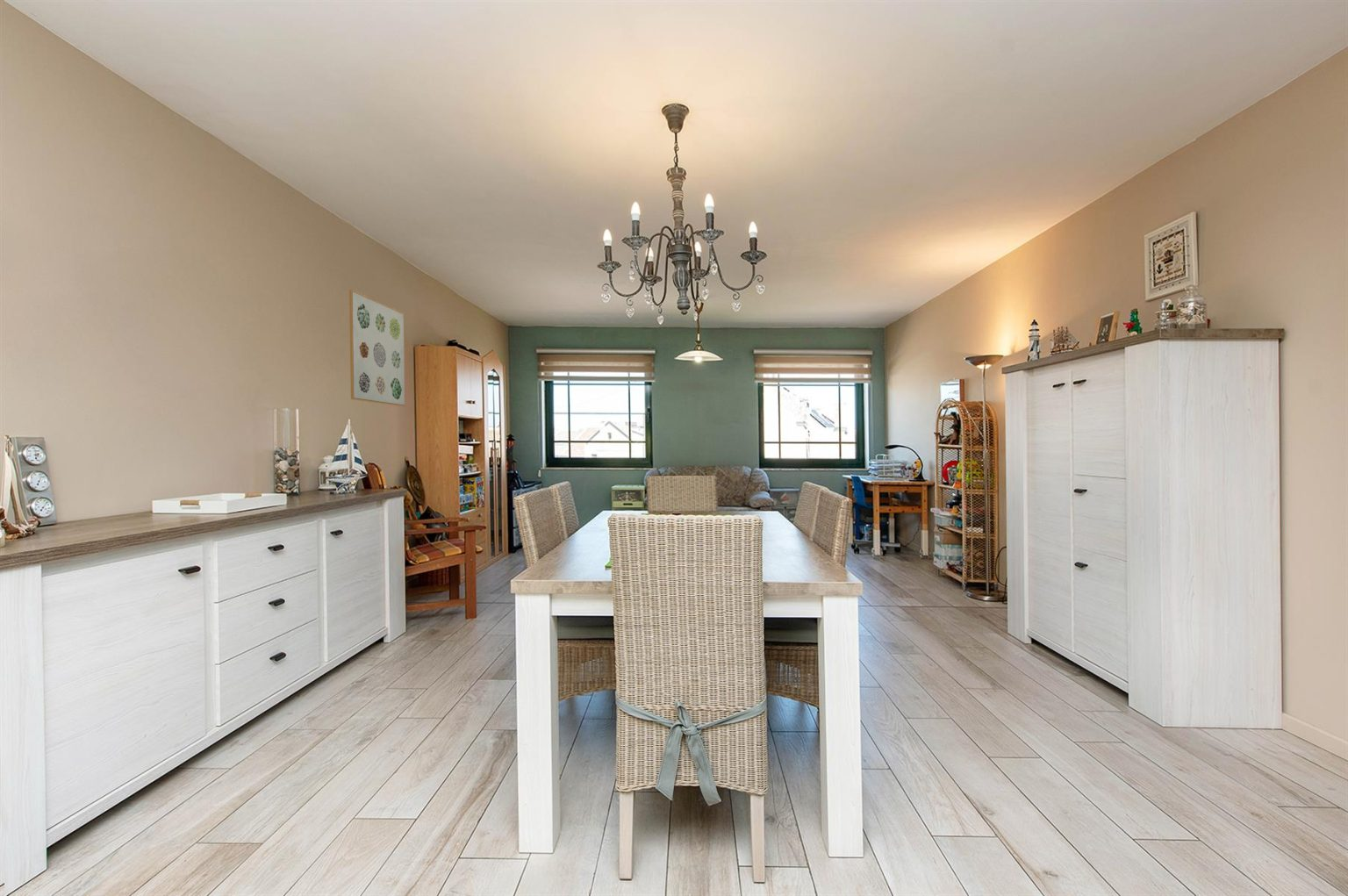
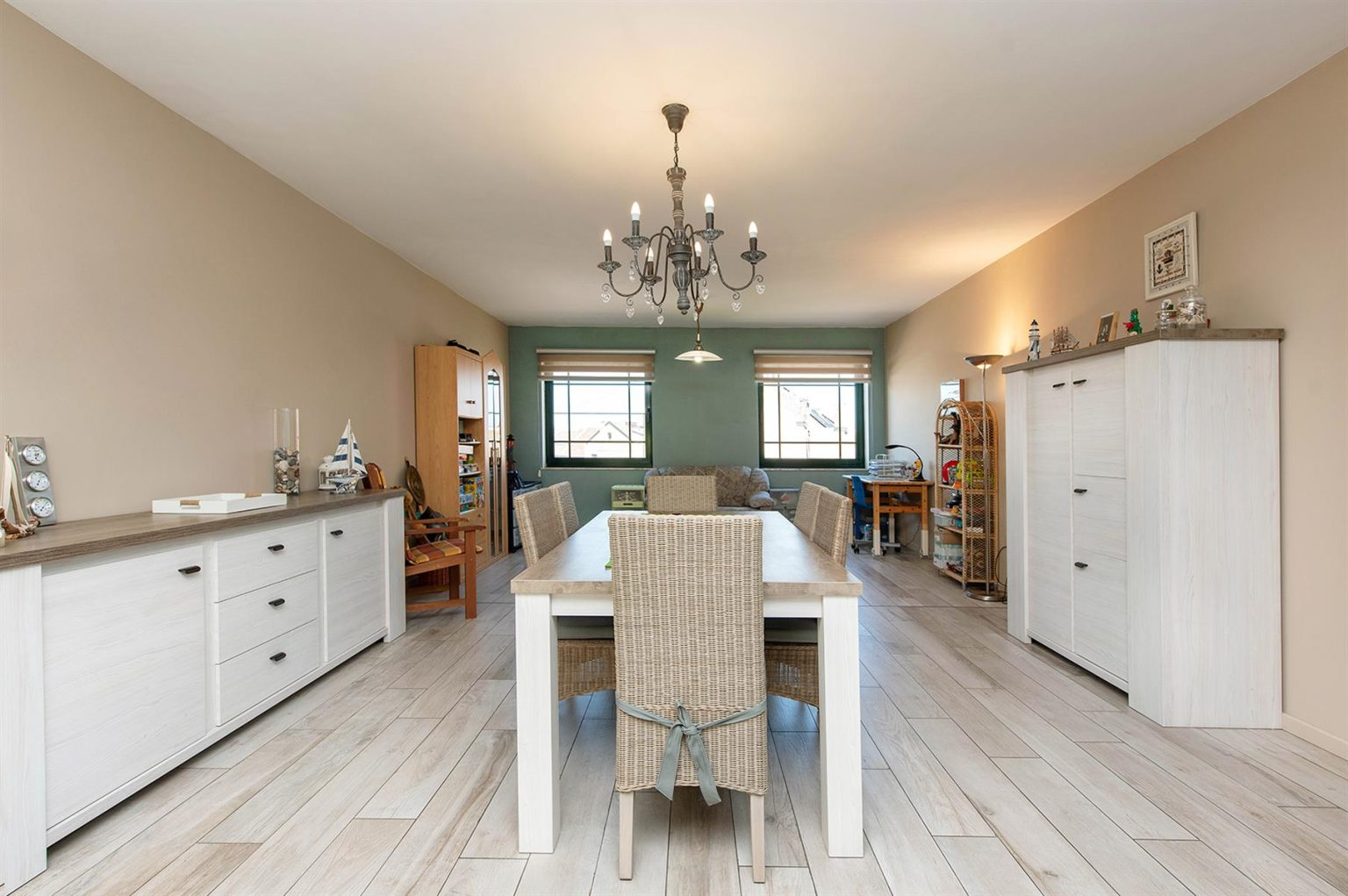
- wall art [348,289,406,407]
